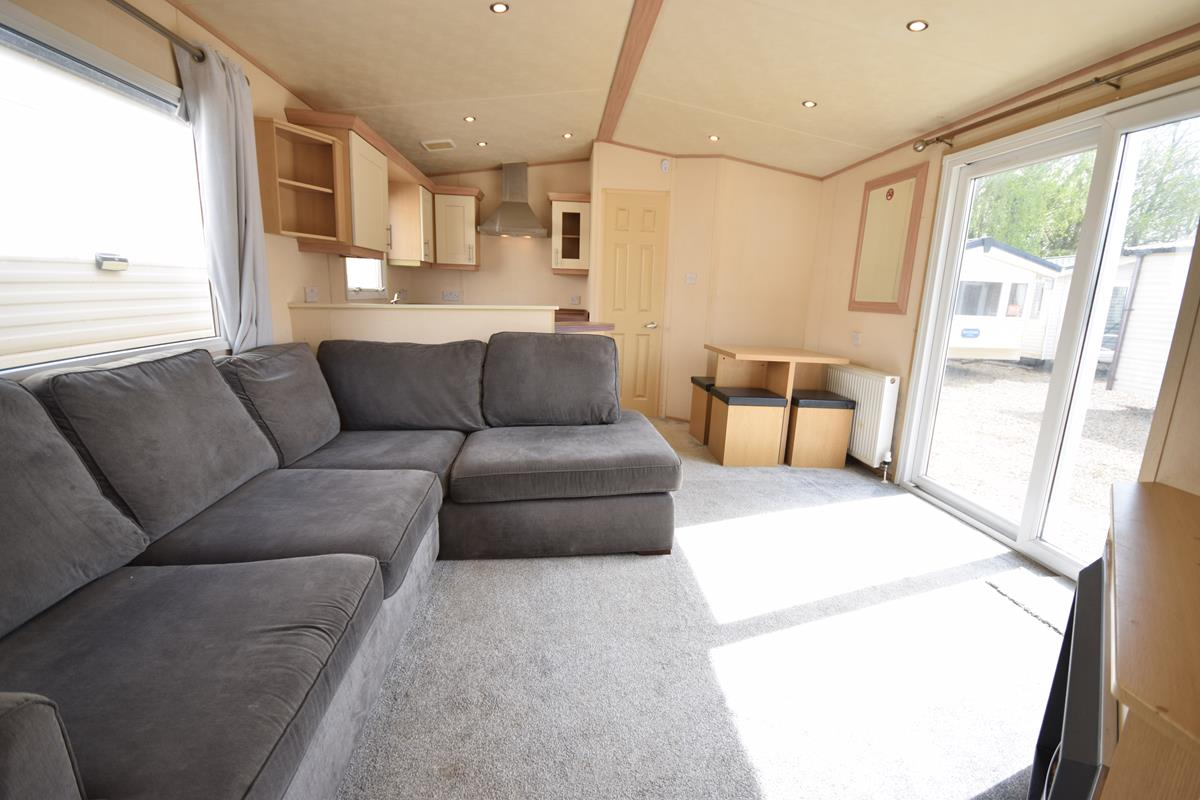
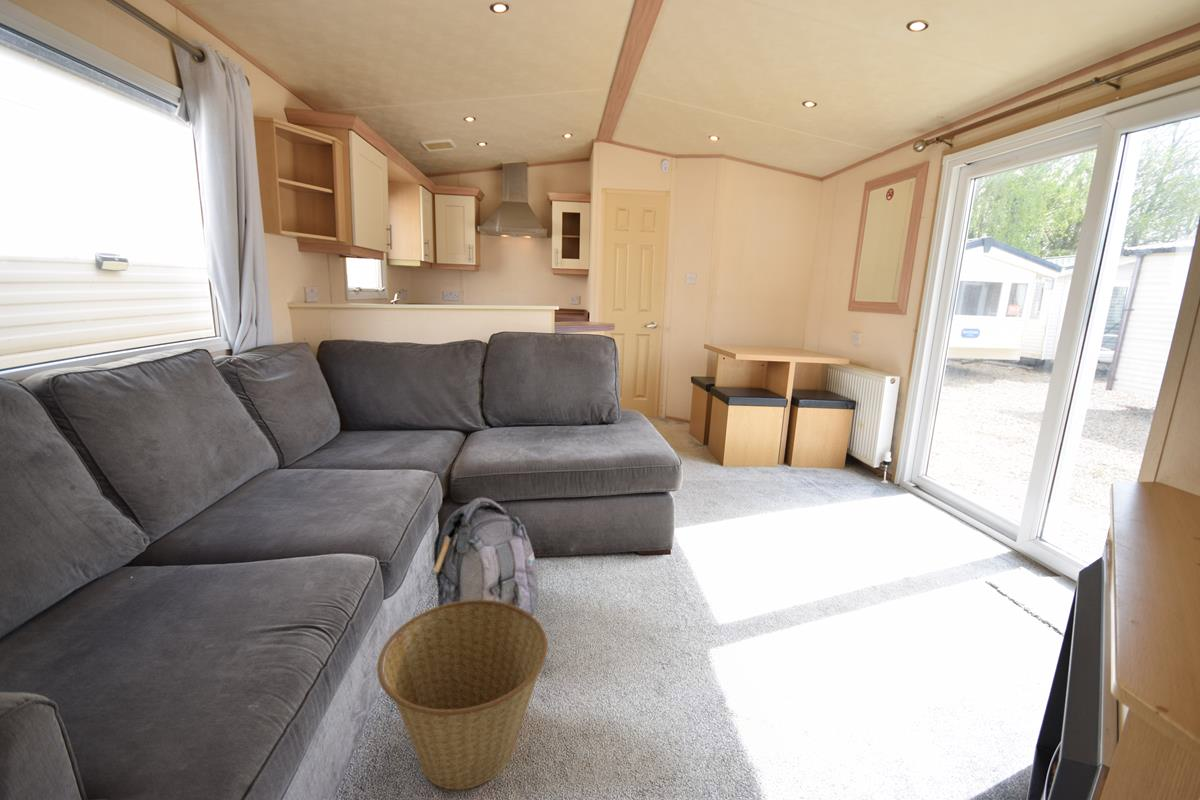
+ backpack [432,496,540,616]
+ basket [376,600,548,790]
